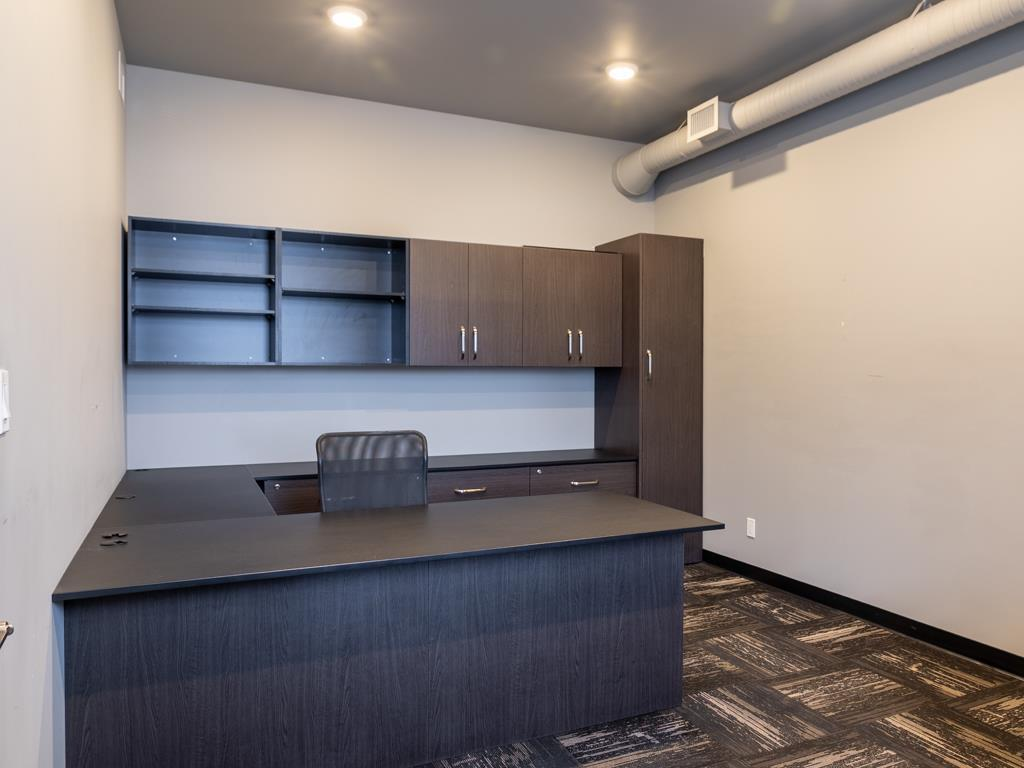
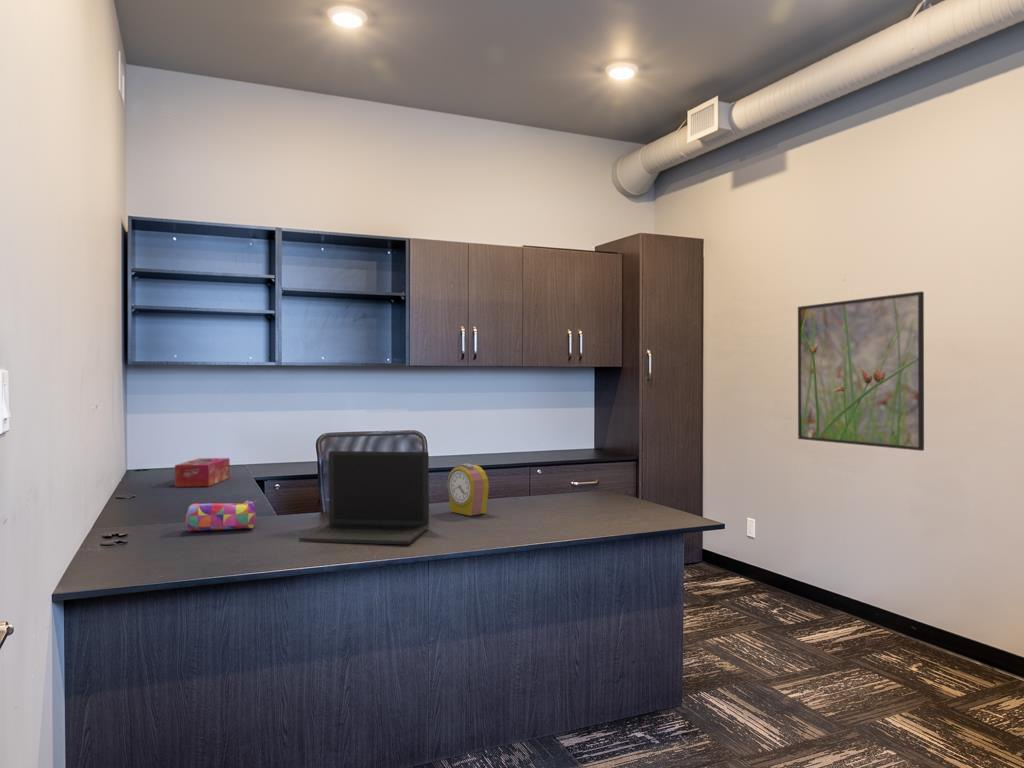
+ laptop [298,450,430,545]
+ alarm clock [446,462,490,517]
+ pencil case [185,499,259,532]
+ tissue box [174,457,231,488]
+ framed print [797,290,925,452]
